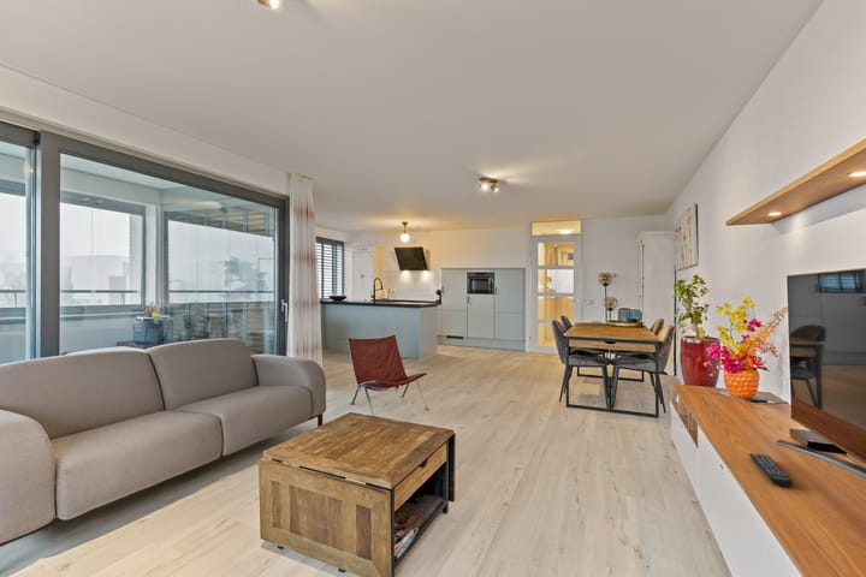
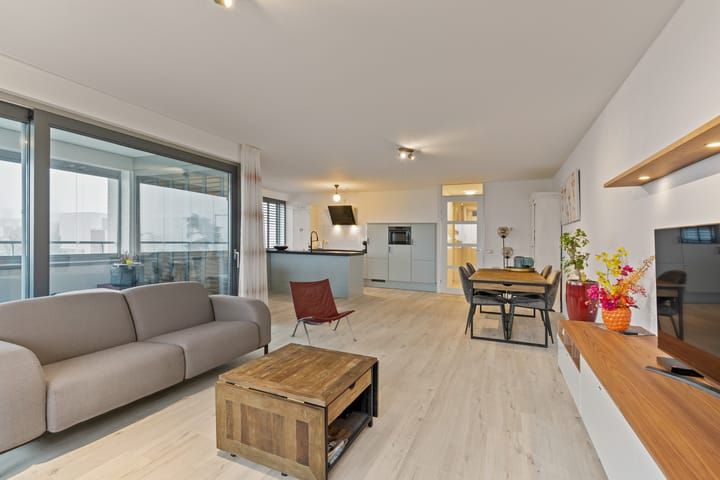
- remote control [748,452,794,488]
